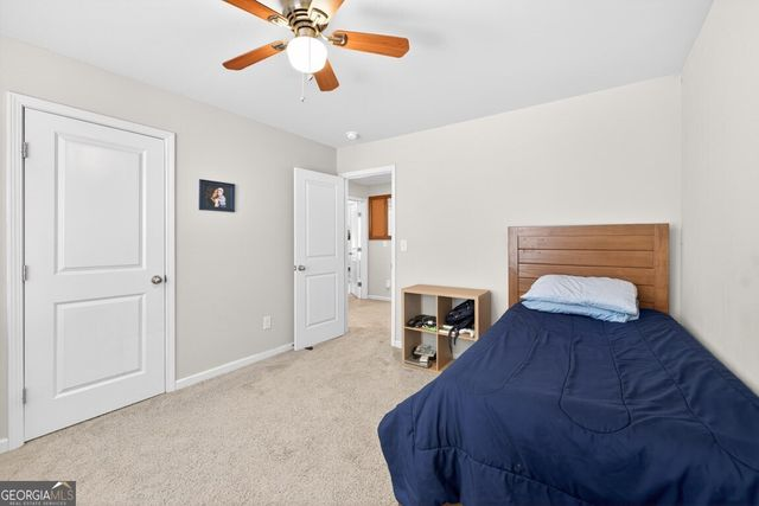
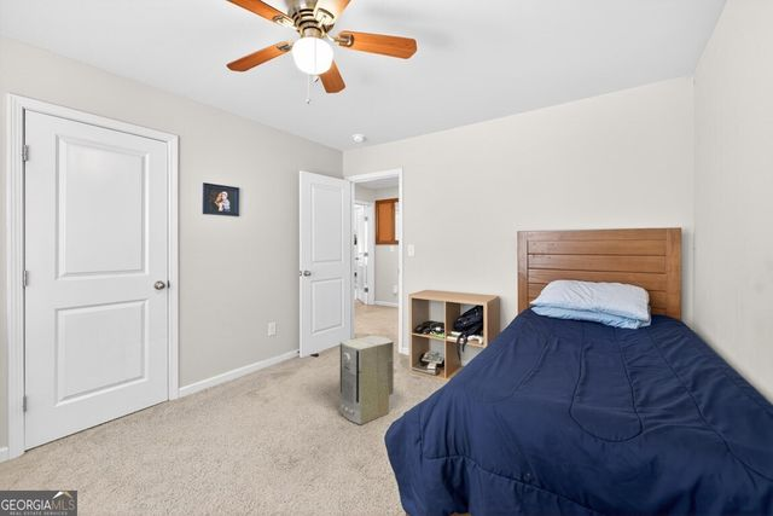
+ air purifier [338,335,395,425]
